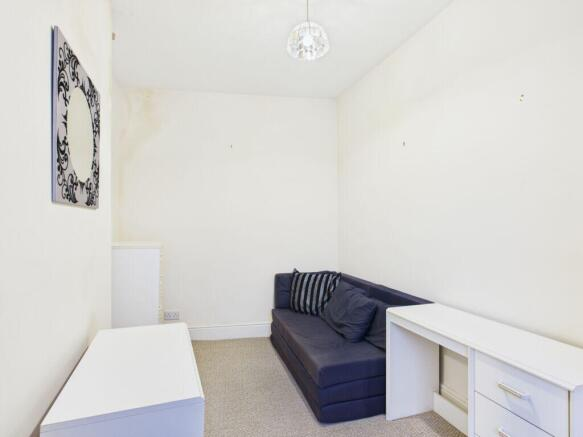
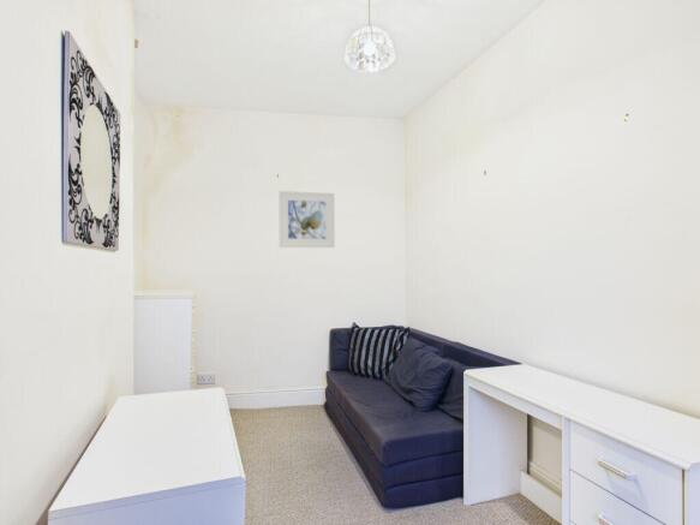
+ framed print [279,190,336,249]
